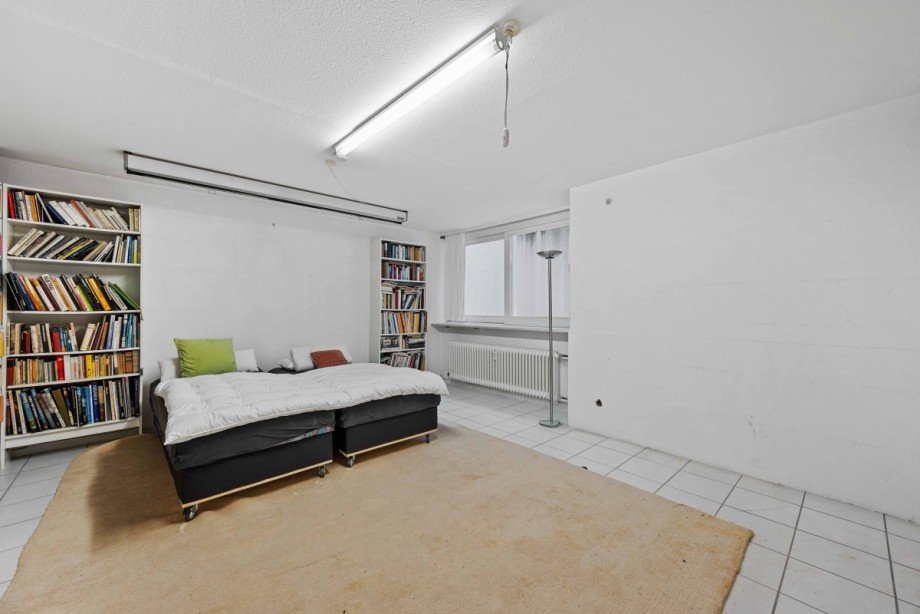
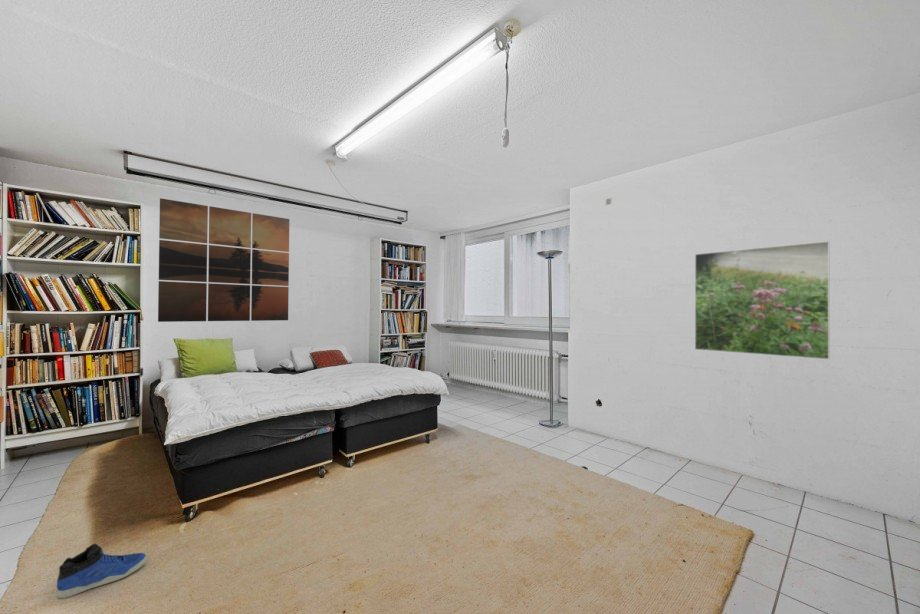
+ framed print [694,240,831,360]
+ sneaker [56,543,148,599]
+ wall art [157,197,290,323]
